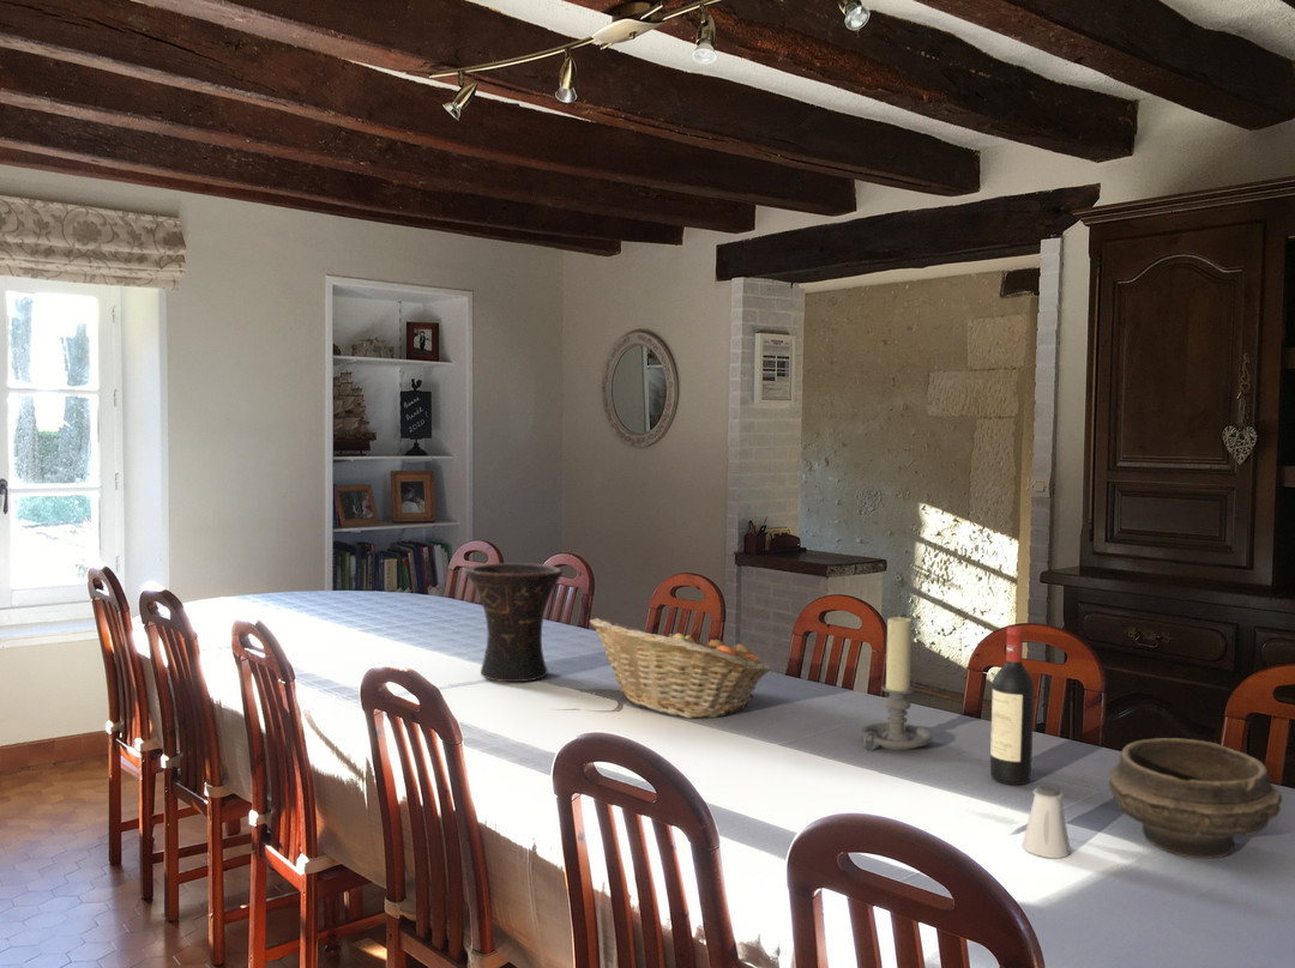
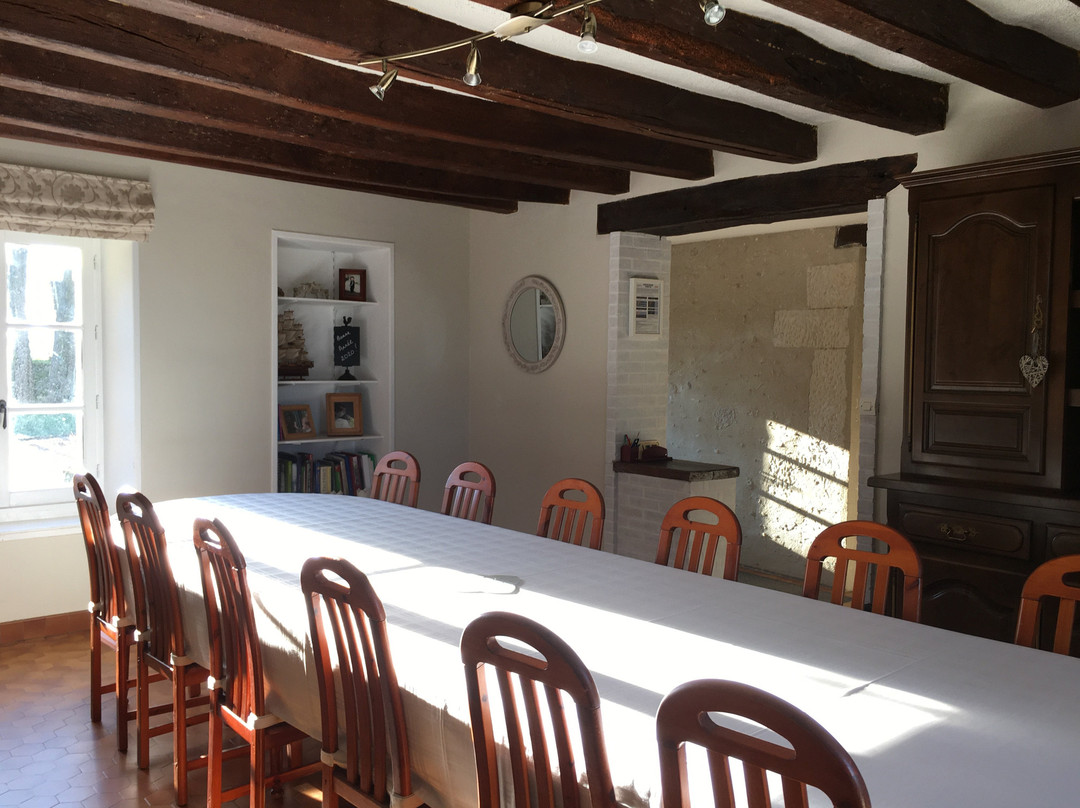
- vase [464,562,564,683]
- bowl [1108,737,1283,859]
- saltshaker [1020,784,1072,859]
- wine bottle [989,625,1035,786]
- candle holder [861,615,934,751]
- fruit basket [589,617,771,720]
